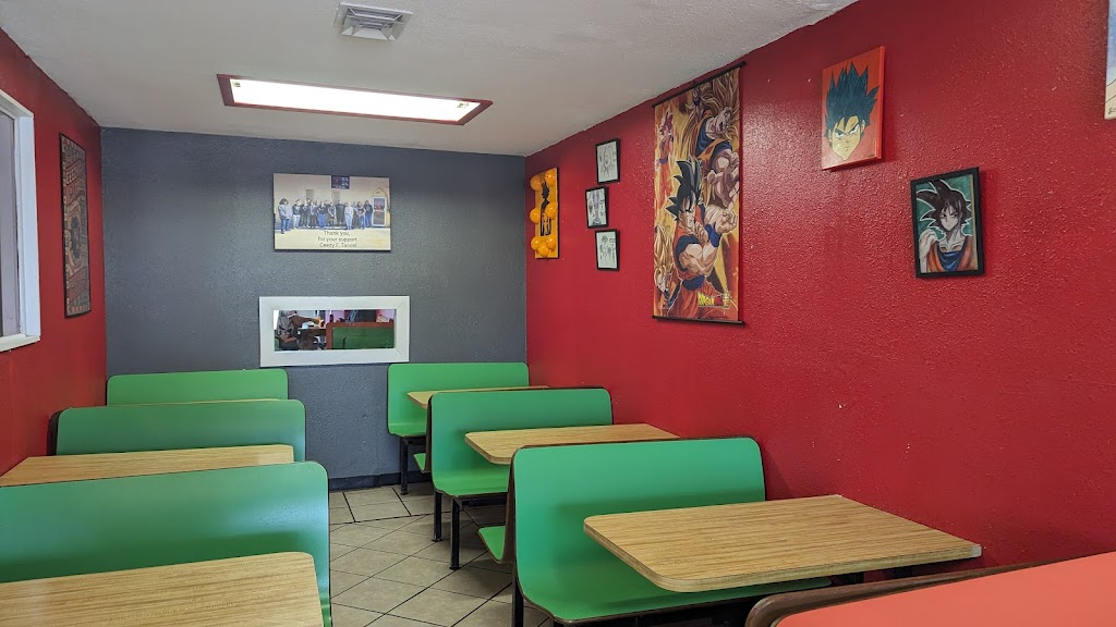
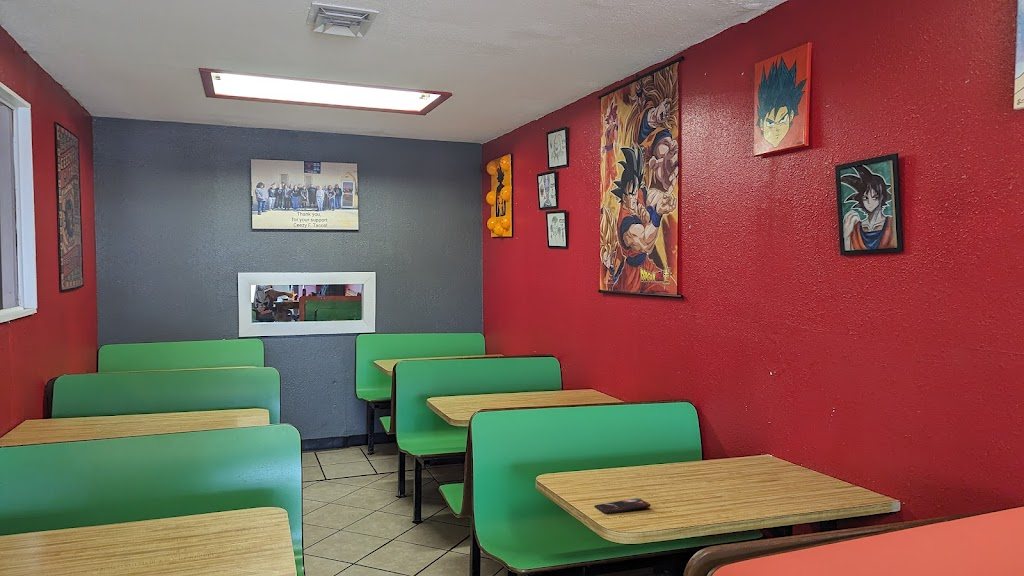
+ smartphone [593,497,652,515]
